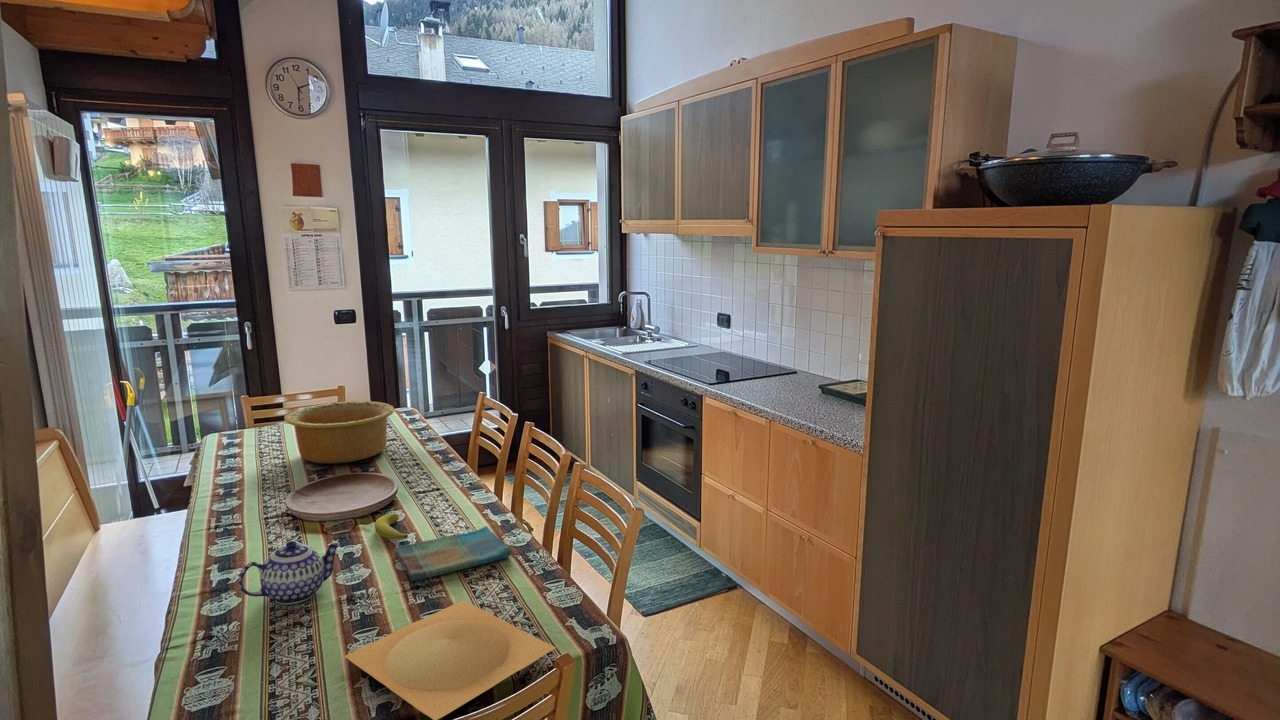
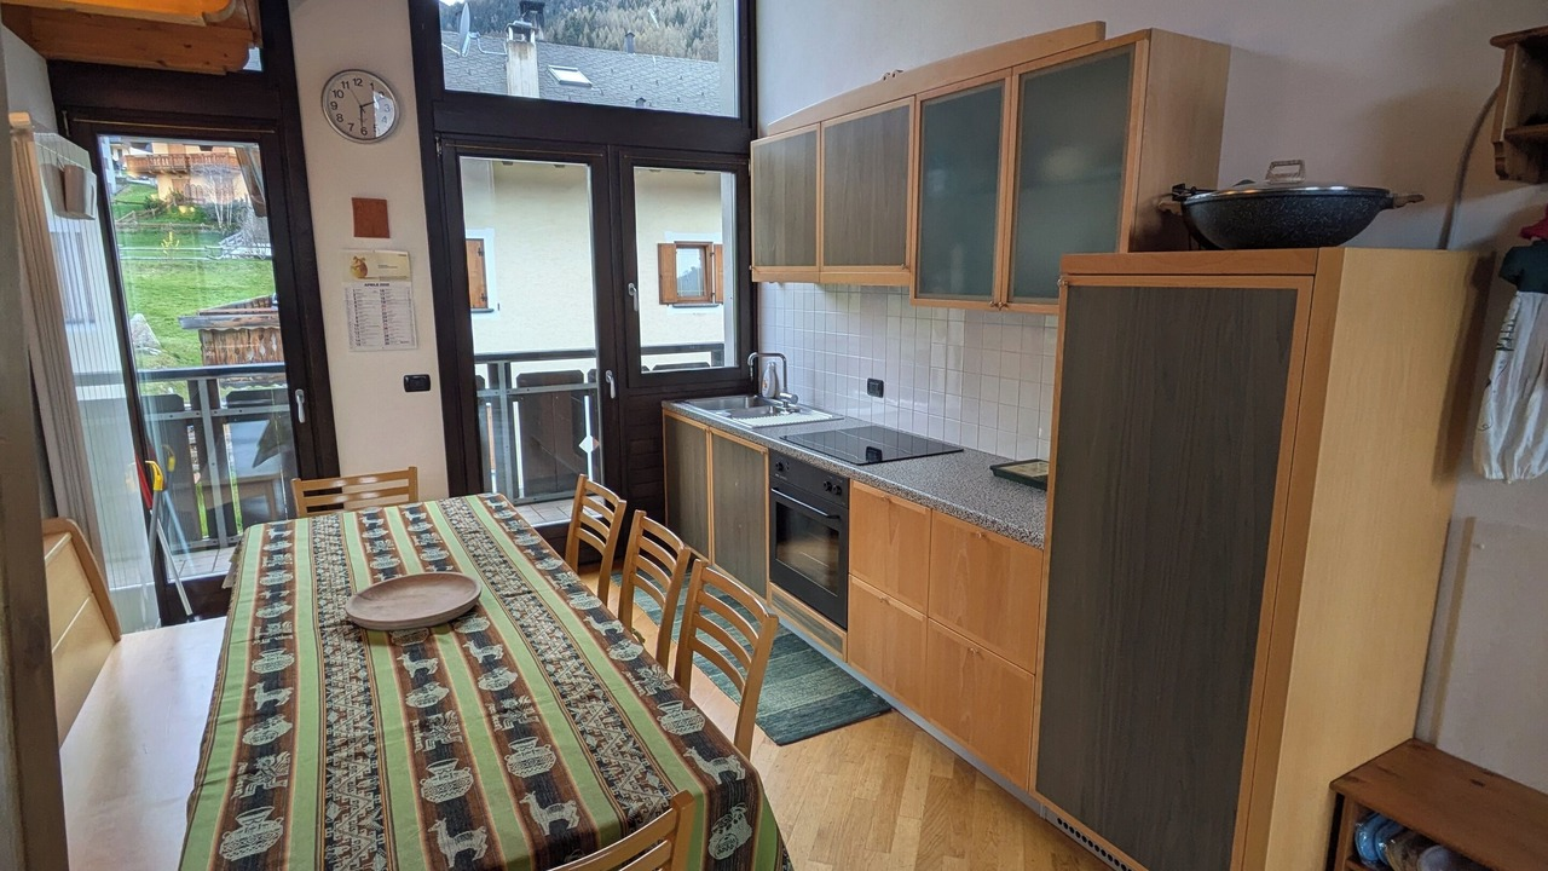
- bowl [285,400,395,464]
- plate [343,599,557,720]
- teapot [238,540,340,605]
- dish towel [394,525,513,582]
- banana [374,512,409,541]
